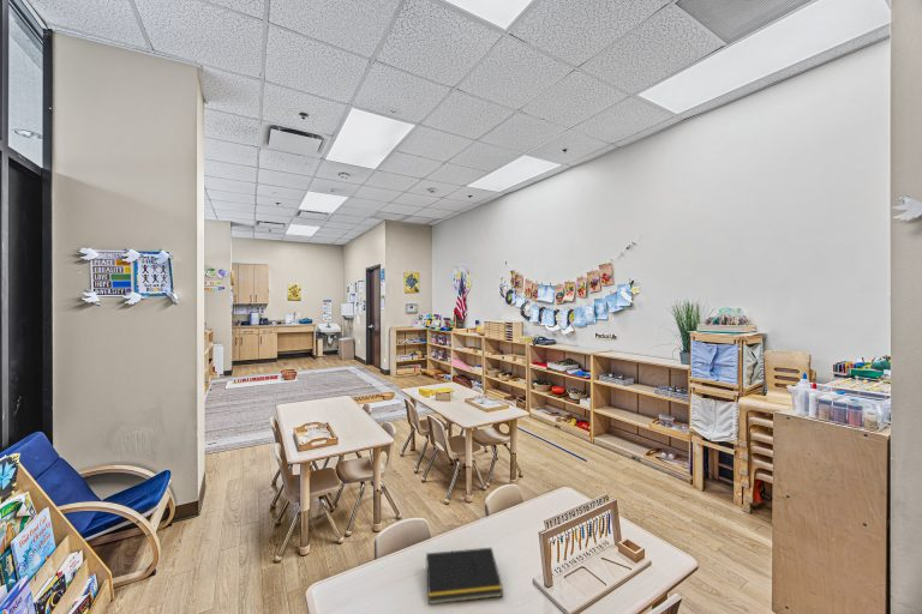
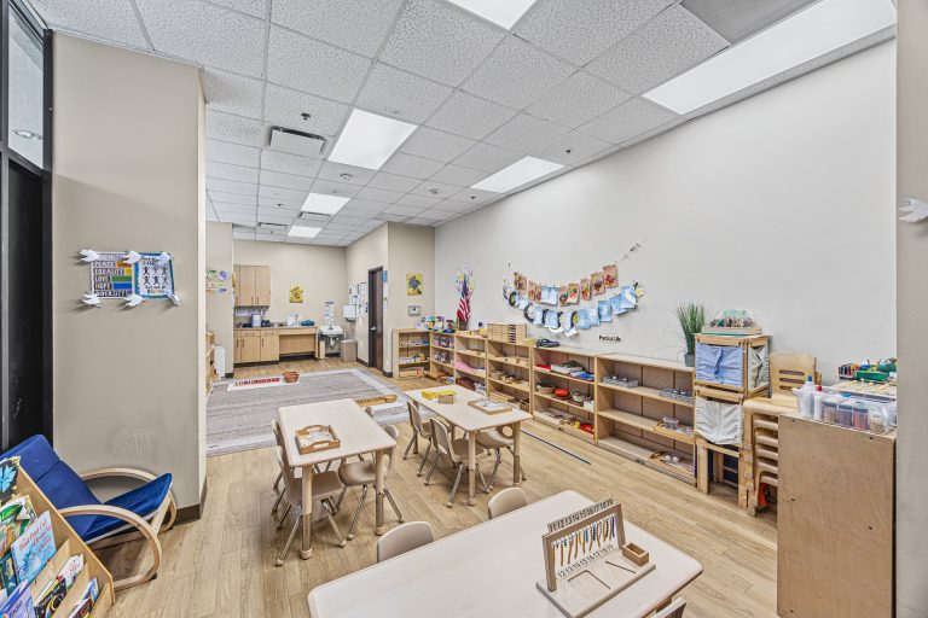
- notepad [424,547,504,606]
